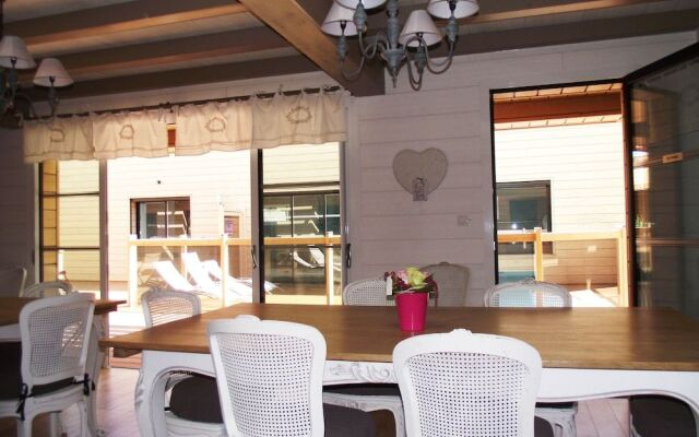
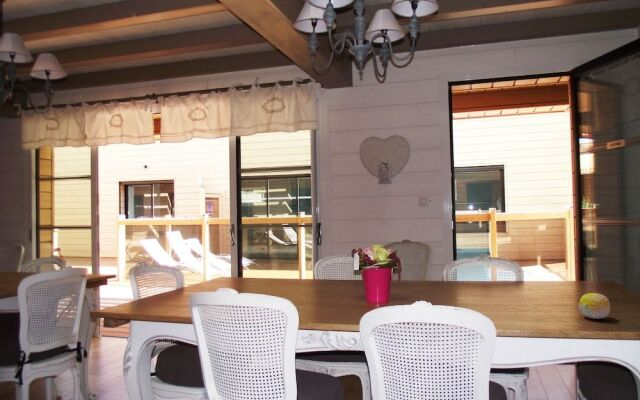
+ fruit [578,292,611,320]
